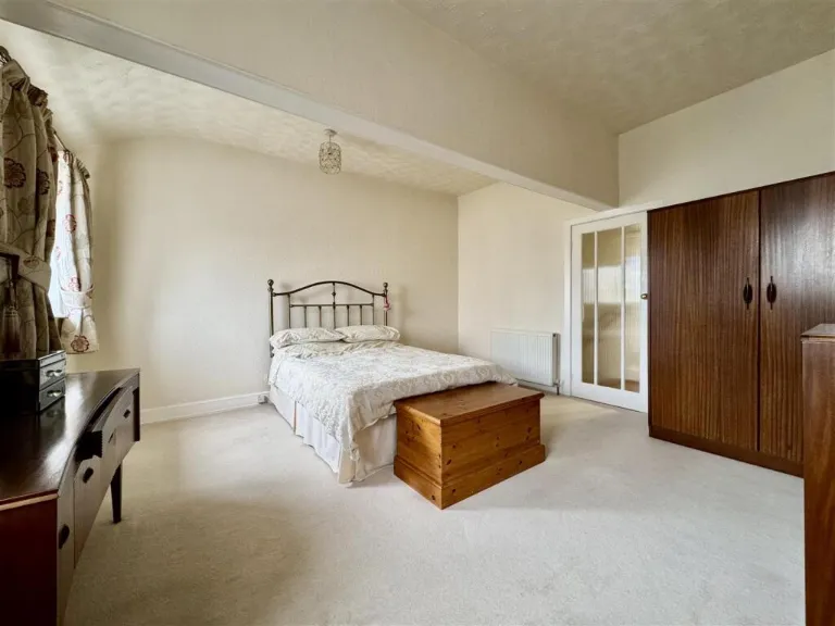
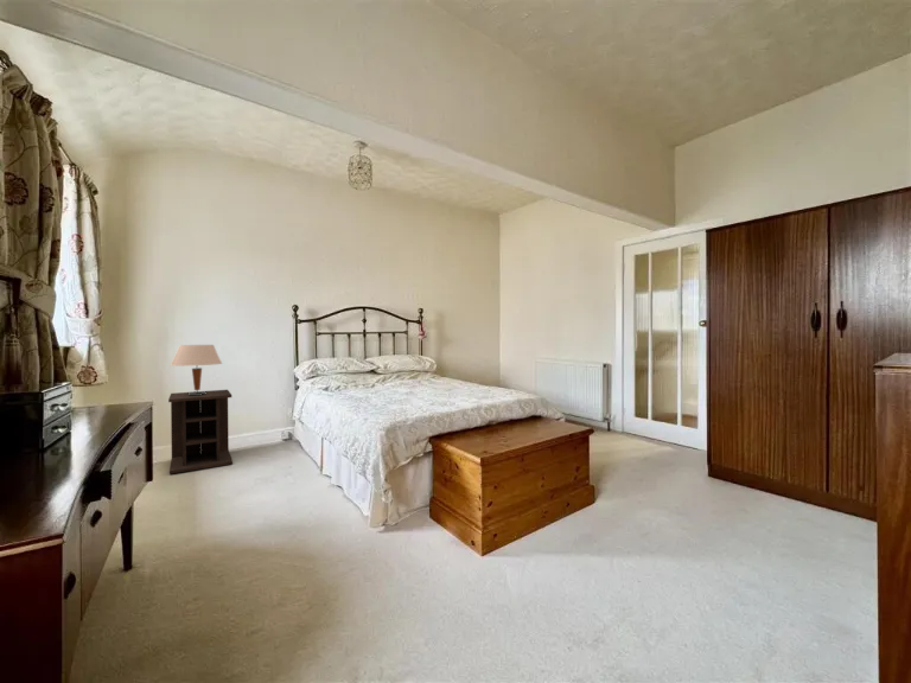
+ nightstand [167,389,234,475]
+ table lamp [170,344,223,395]
